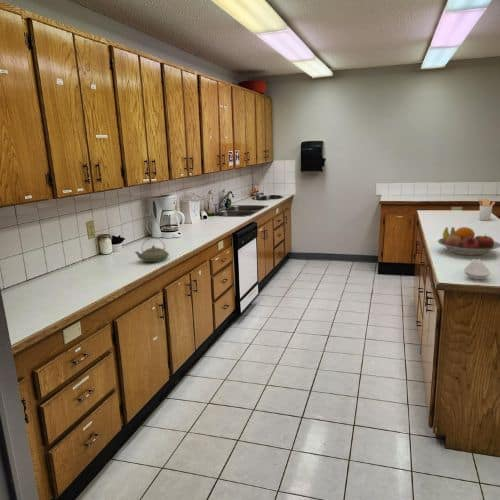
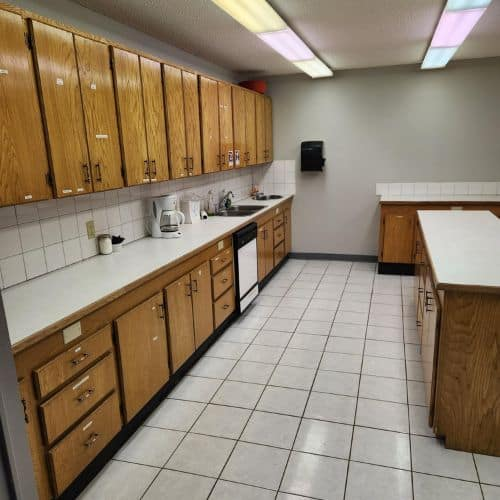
- fruit bowl [437,226,500,257]
- teapot [134,237,170,263]
- utensil holder [478,198,496,221]
- spoon rest [463,258,491,281]
